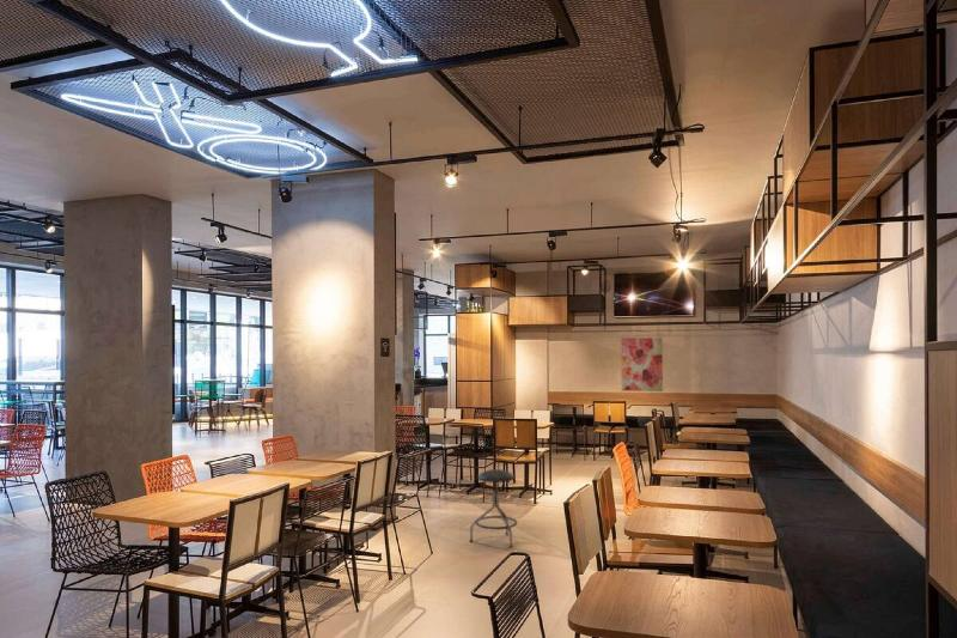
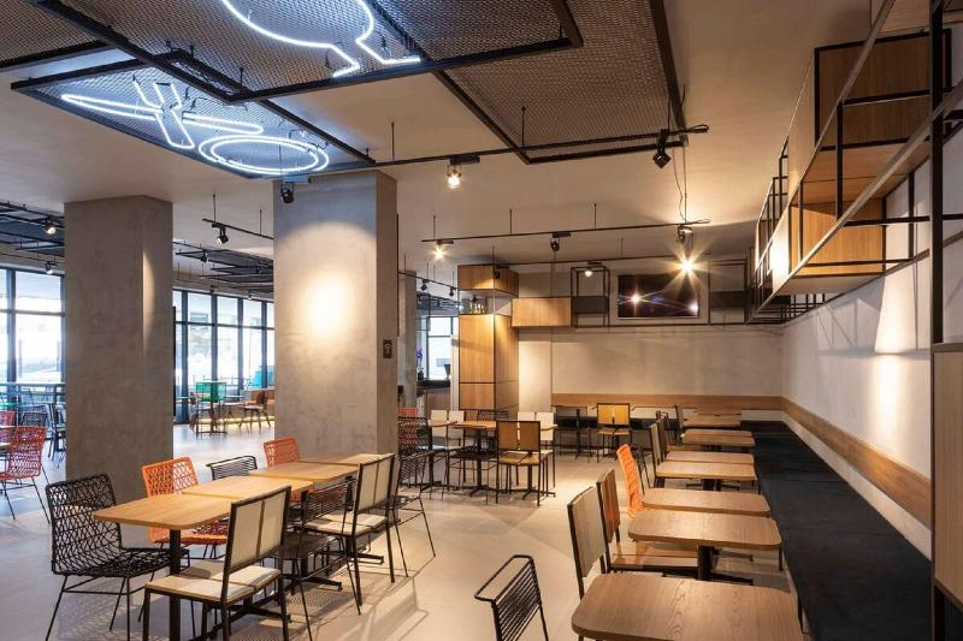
- stool [469,468,518,549]
- wall art [620,336,664,393]
